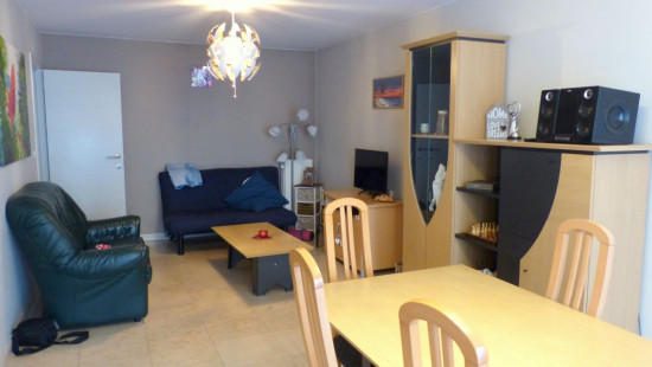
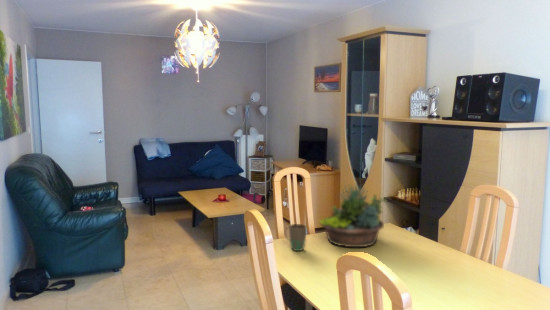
+ mug [283,223,307,252]
+ succulent planter [318,182,388,248]
